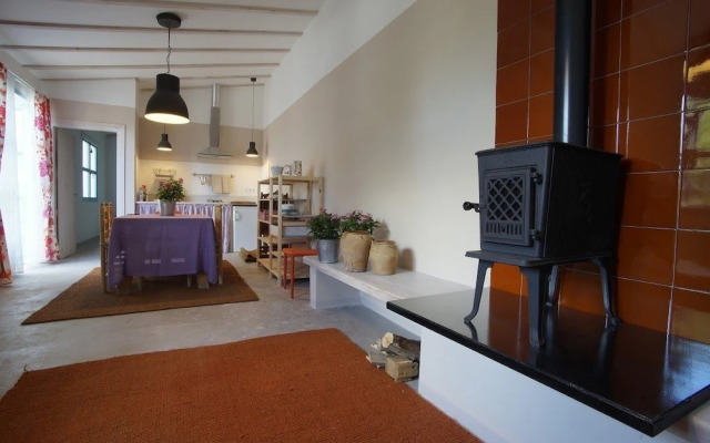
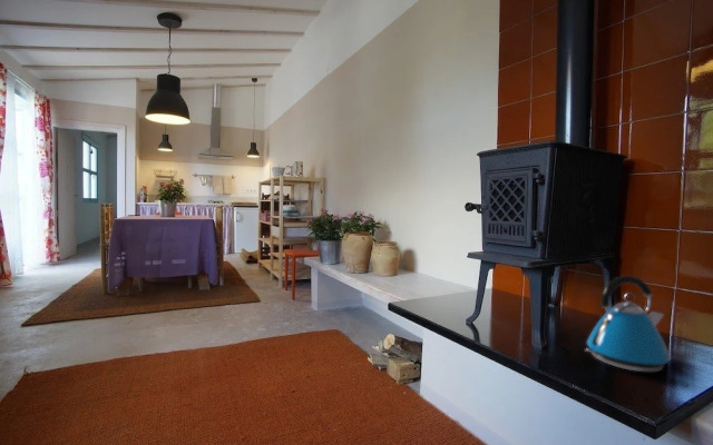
+ kettle [585,275,672,373]
